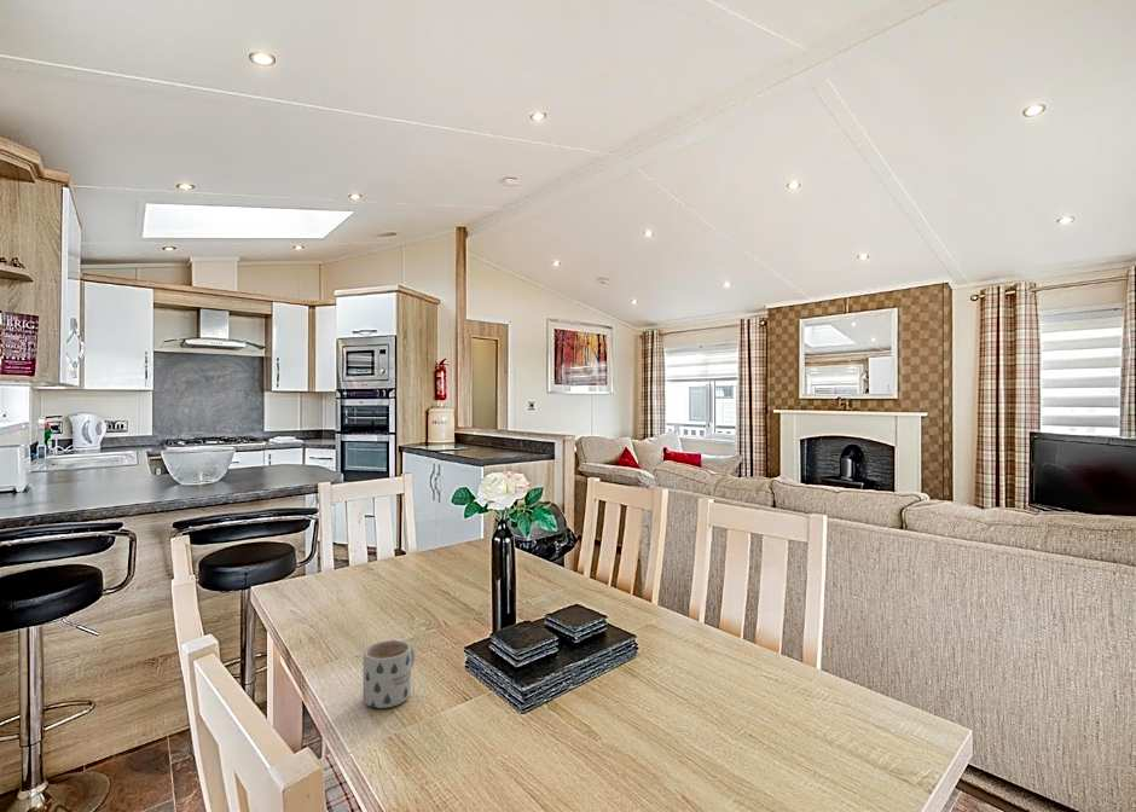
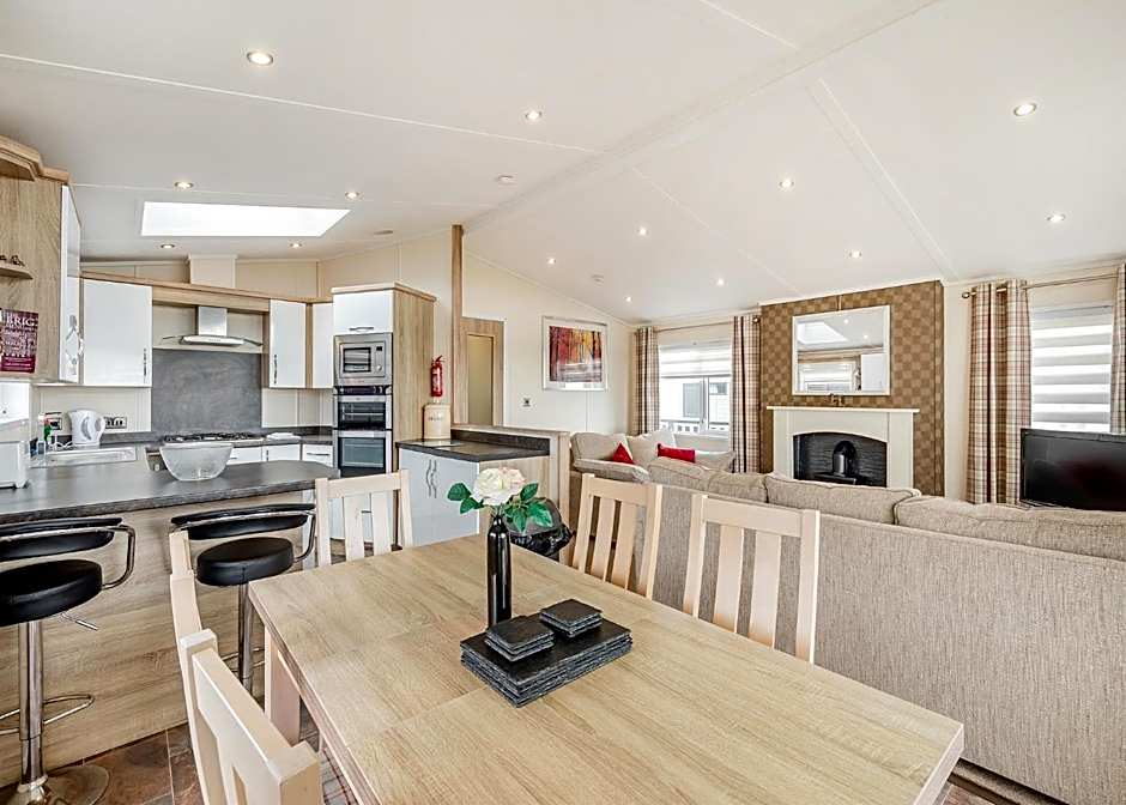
- mug [363,639,416,709]
